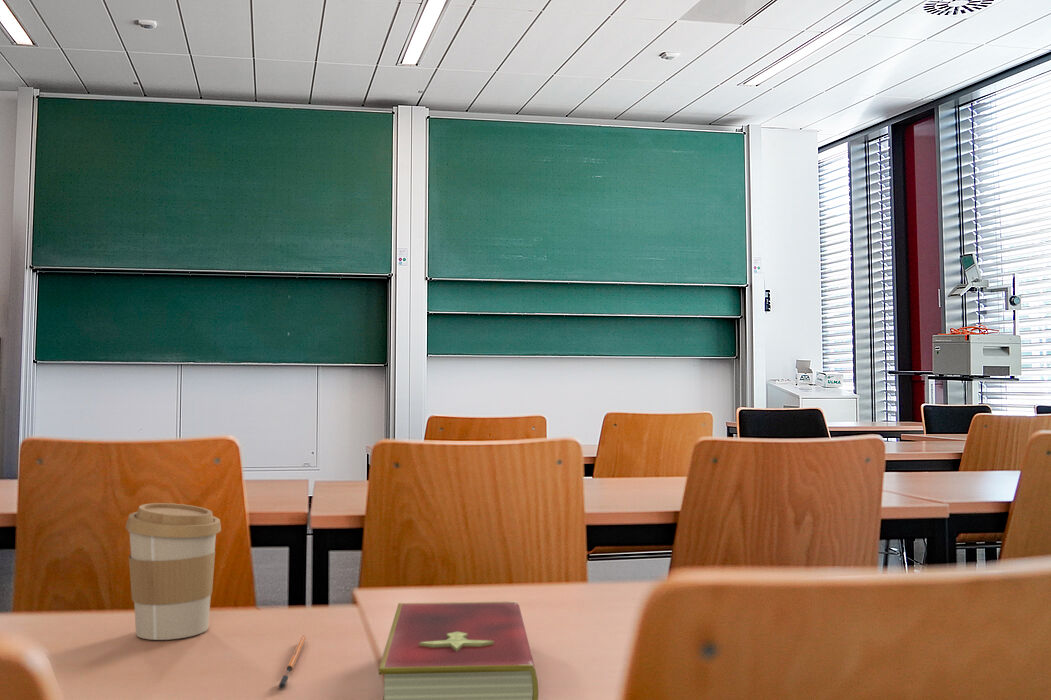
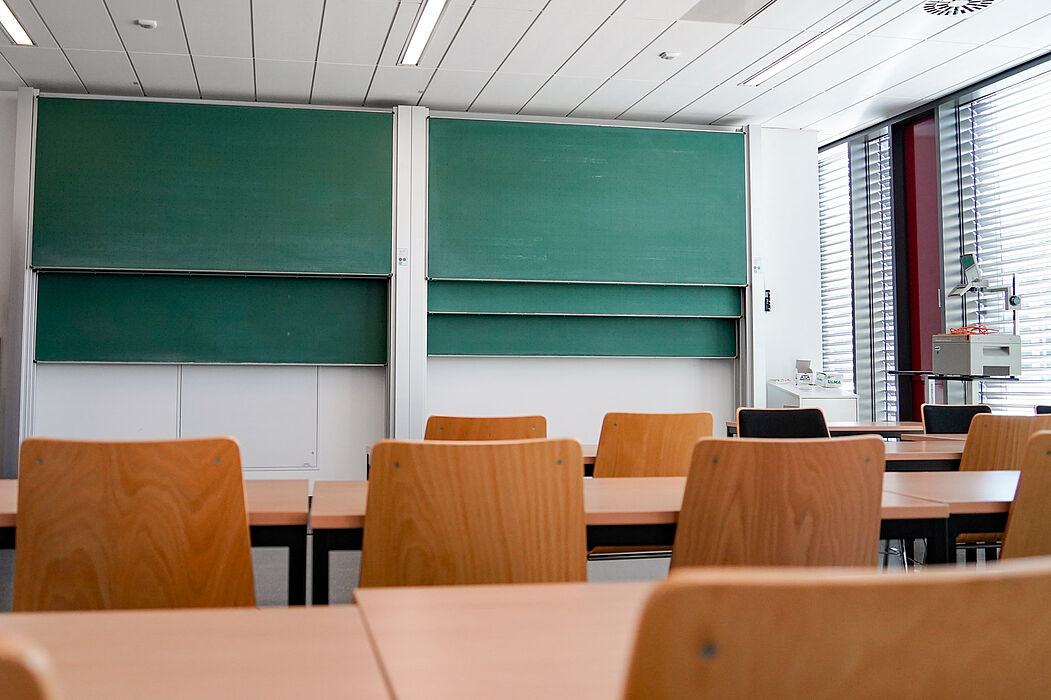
- coffee cup [124,502,222,641]
- pen [277,635,307,690]
- hardcover book [378,600,539,700]
